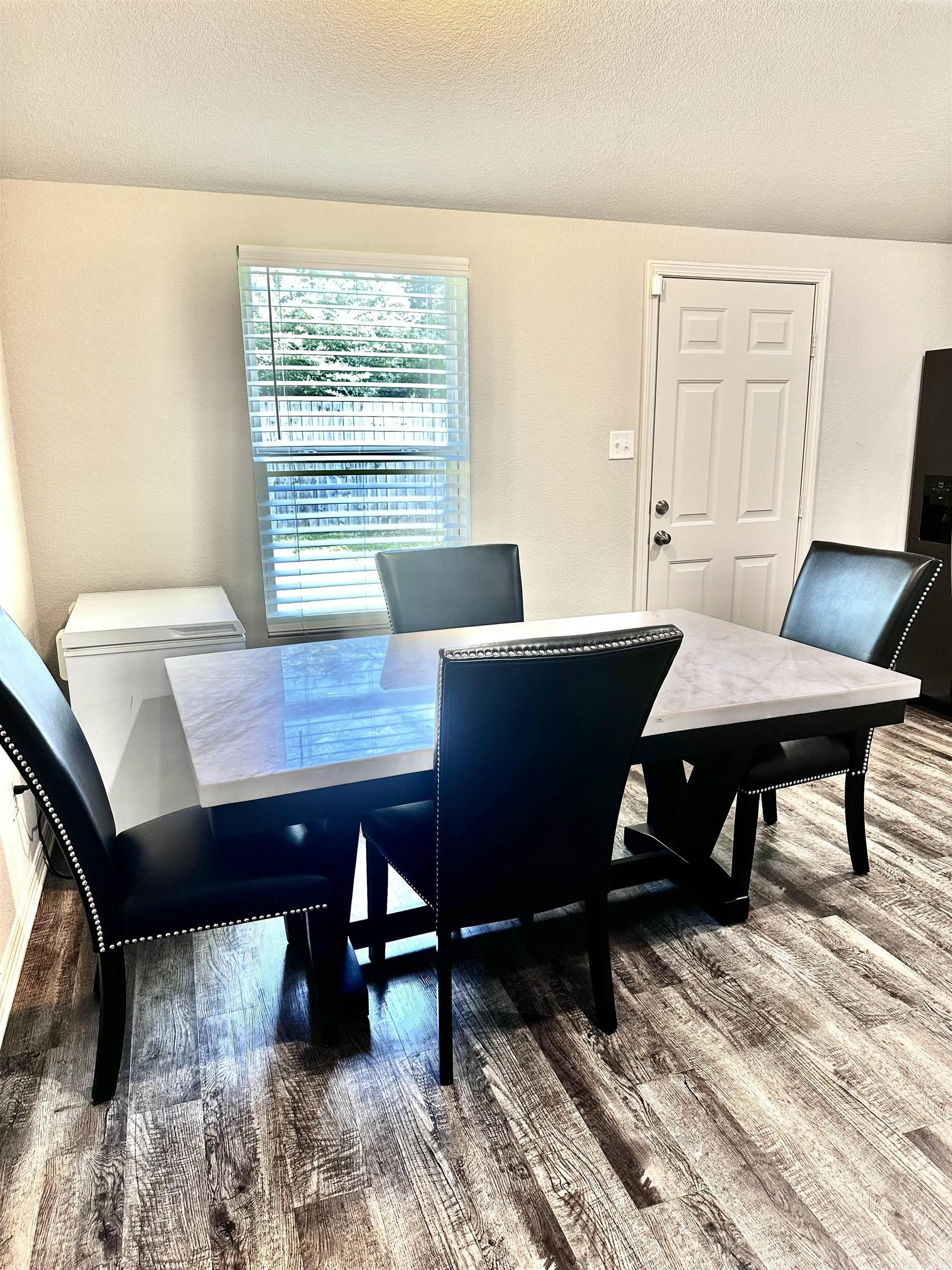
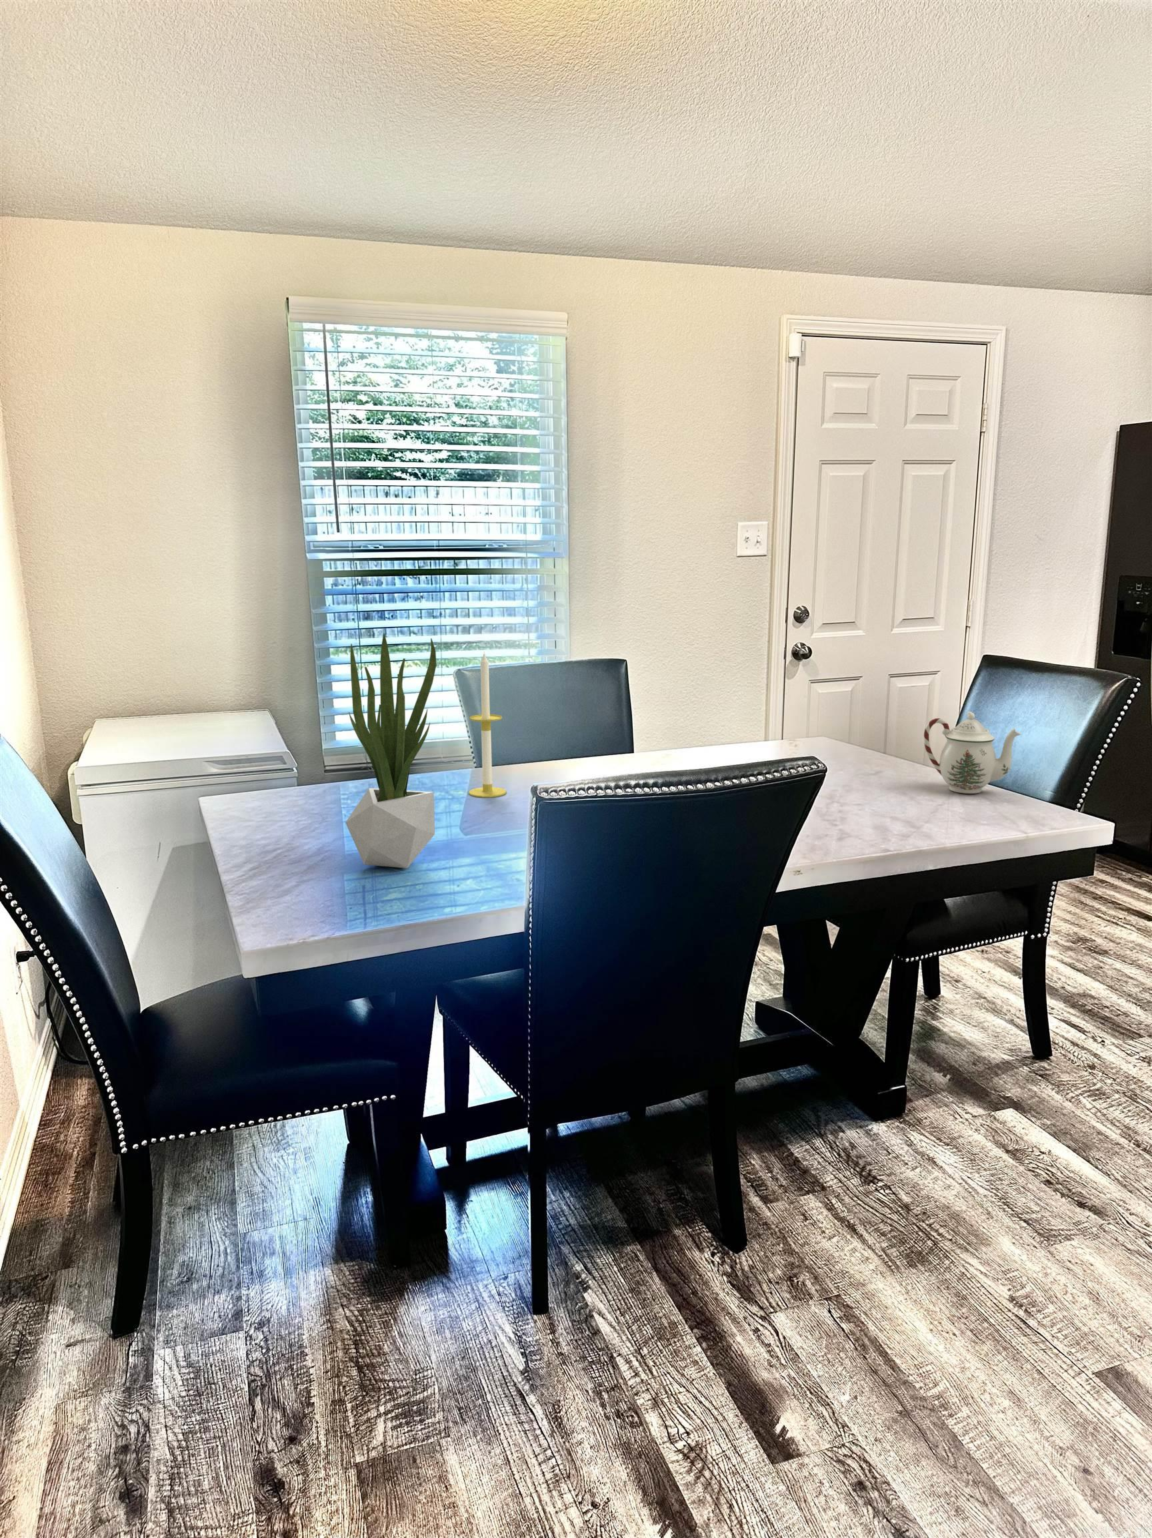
+ candle [468,650,507,798]
+ potted plant [345,633,437,870]
+ teapot [923,711,1023,794]
